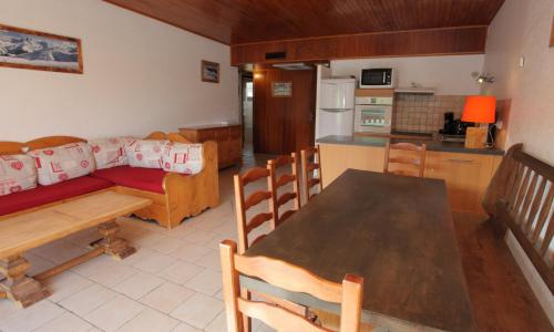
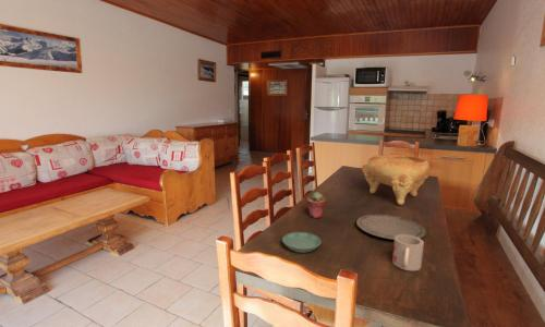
+ decorative bowl [361,154,431,206]
+ saucer [281,231,323,254]
+ plate [355,214,427,241]
+ mug [391,234,425,271]
+ potted succulent [305,191,327,219]
